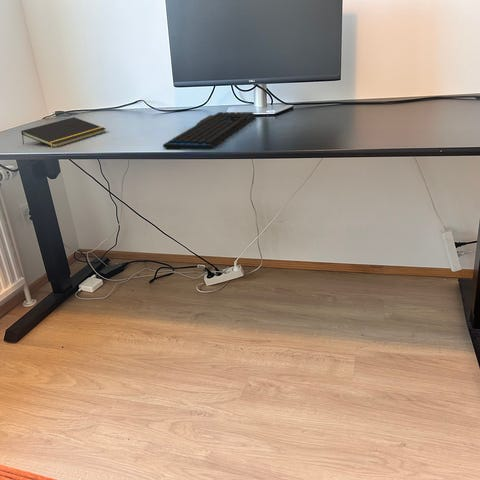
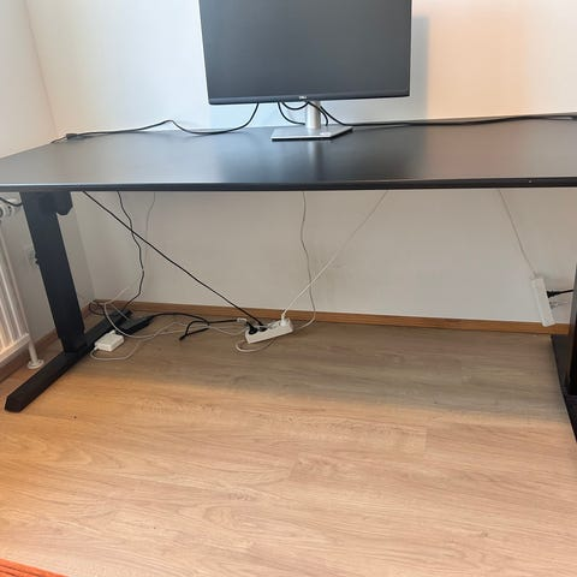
- notepad [20,116,107,149]
- keyboard [162,111,257,151]
